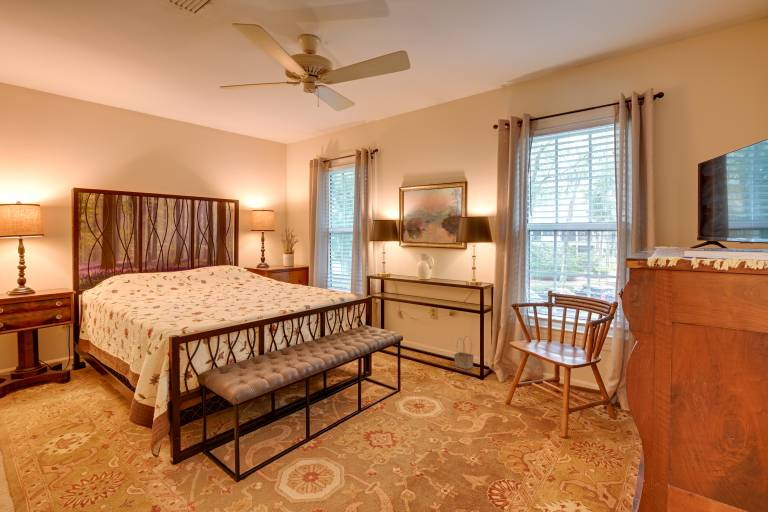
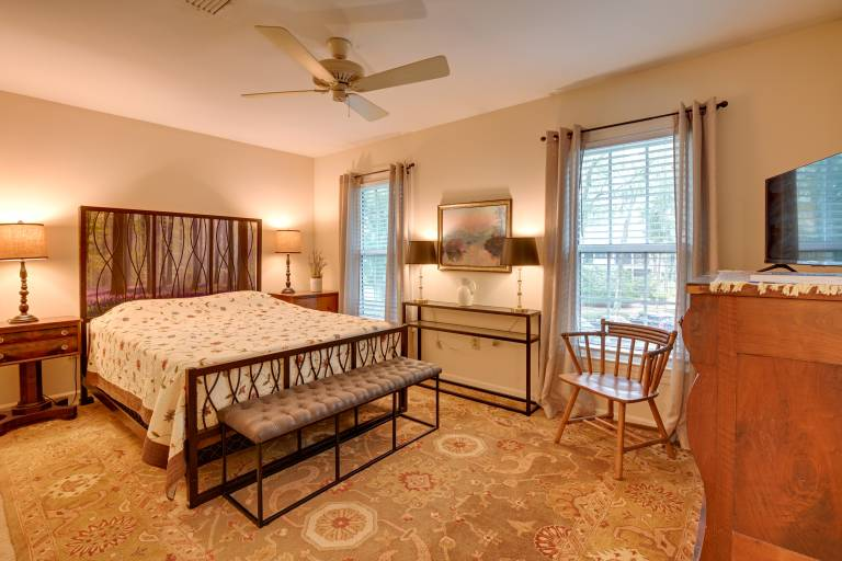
- basket [453,335,475,370]
